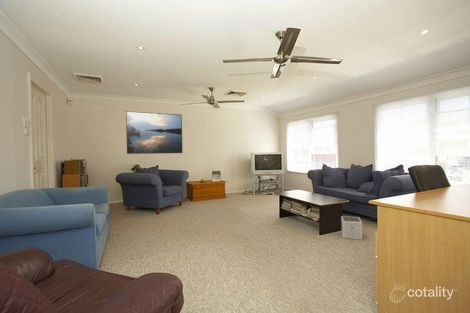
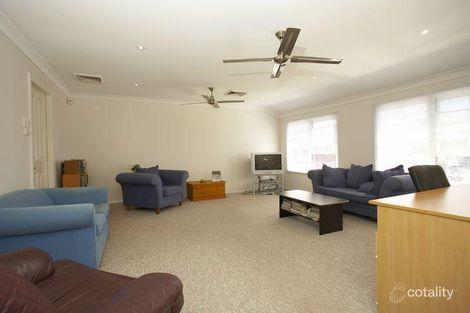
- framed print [125,110,183,155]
- speaker [340,215,363,241]
